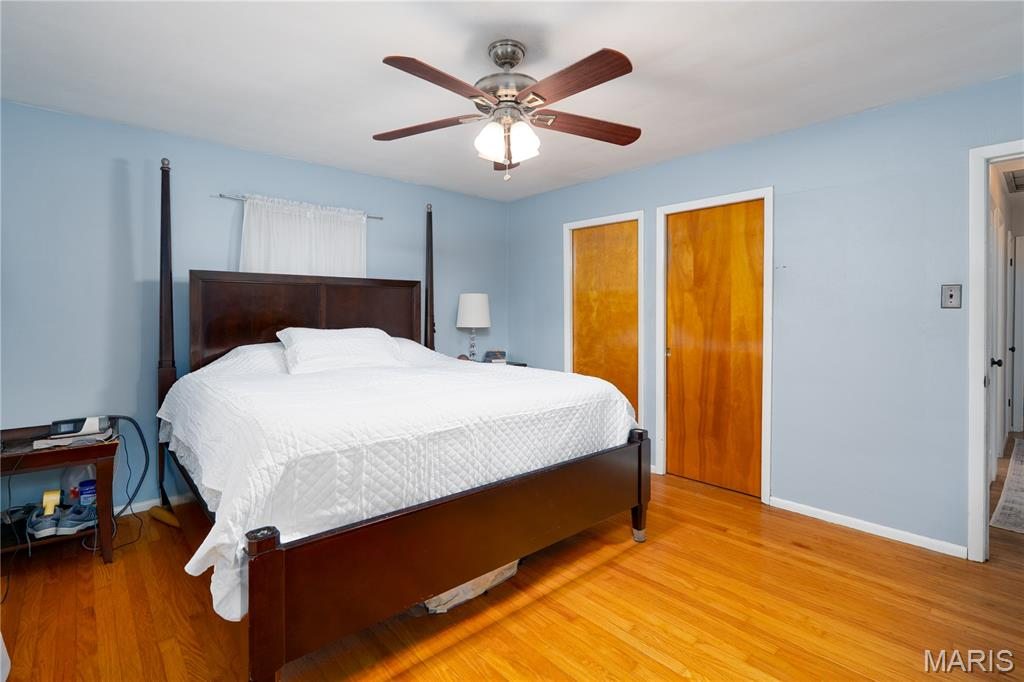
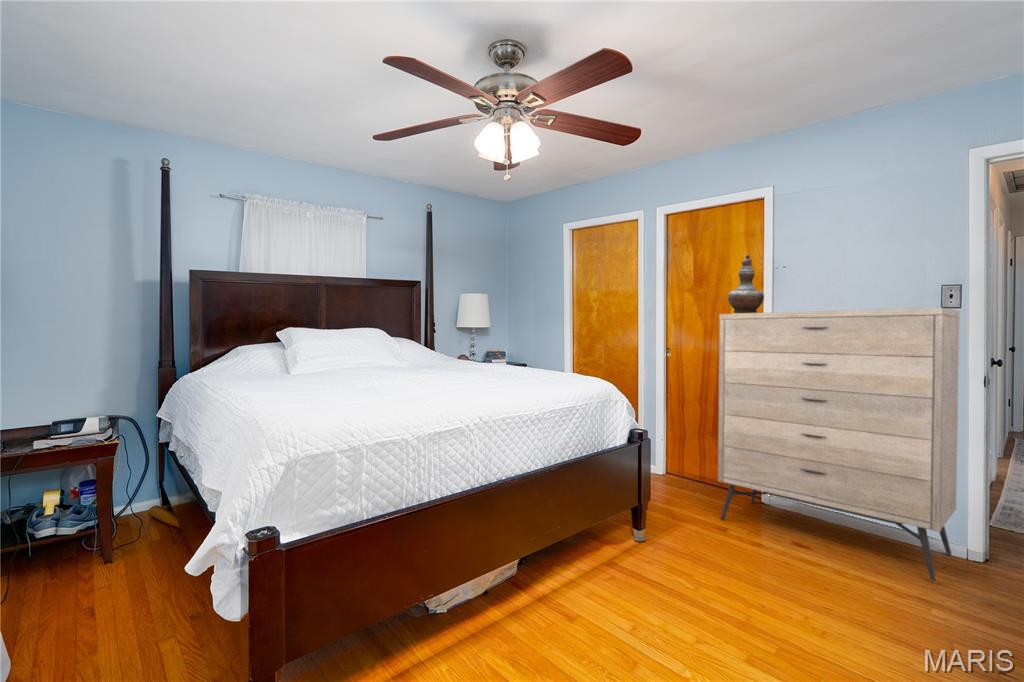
+ decorative vase [727,253,765,314]
+ dresser [717,307,961,582]
